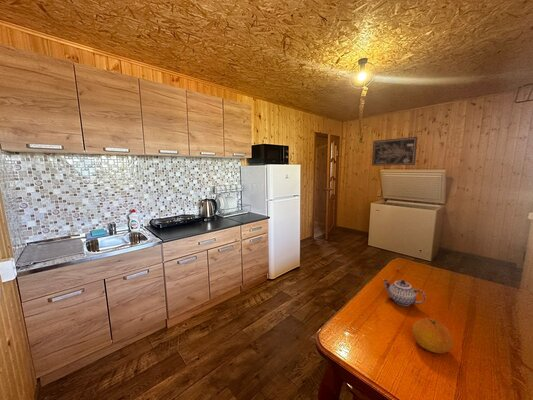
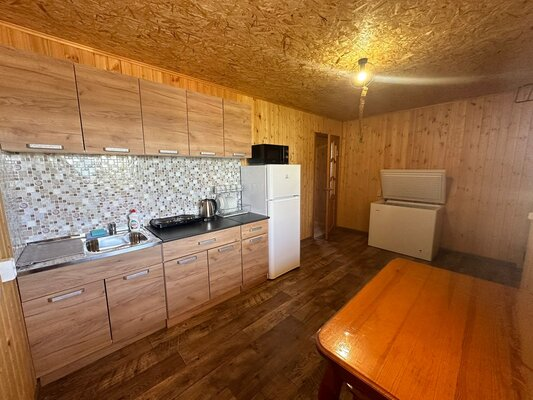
- wall art [371,136,418,167]
- teapot [382,278,426,307]
- fruit [412,317,454,354]
